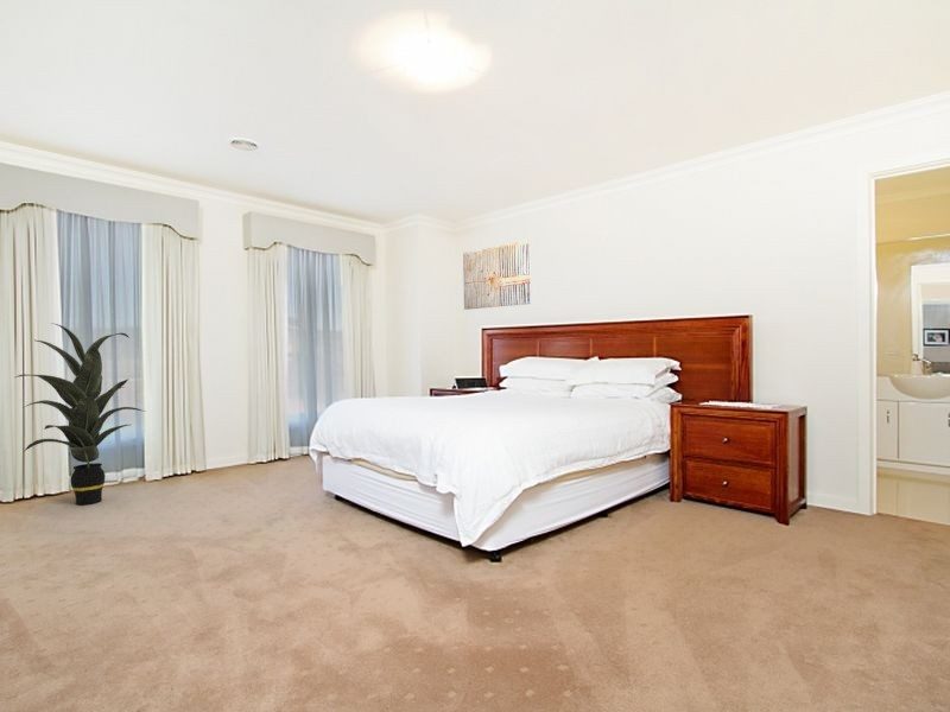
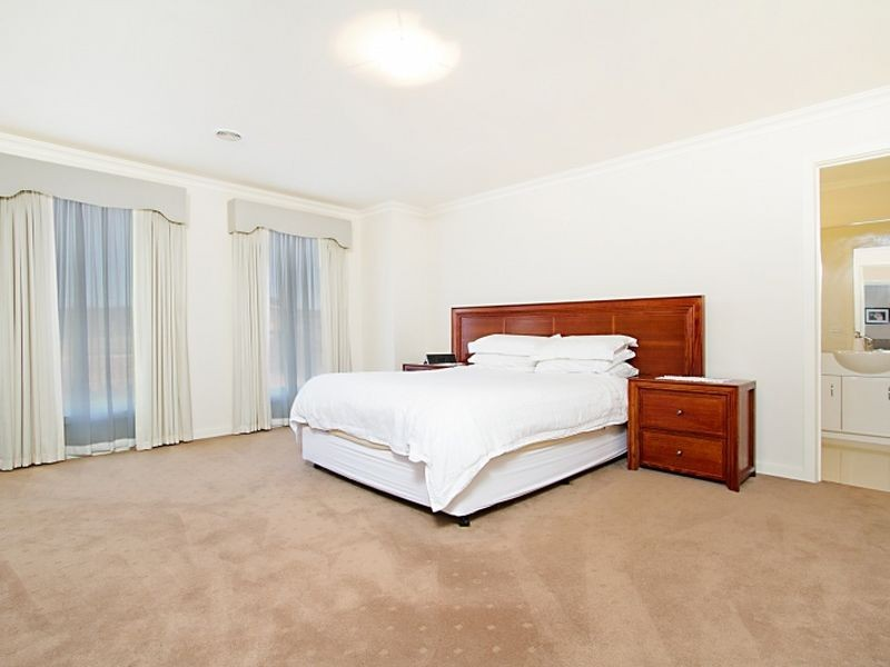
- wall art [462,240,532,311]
- indoor plant [14,322,146,506]
